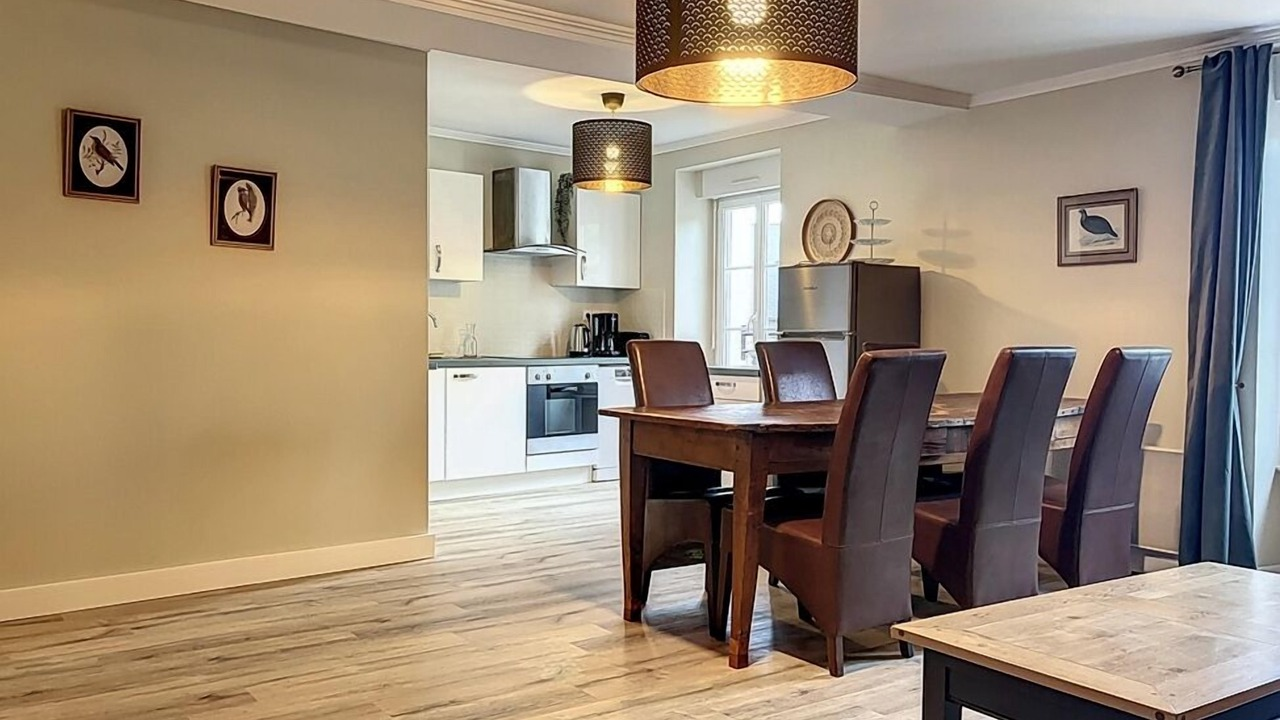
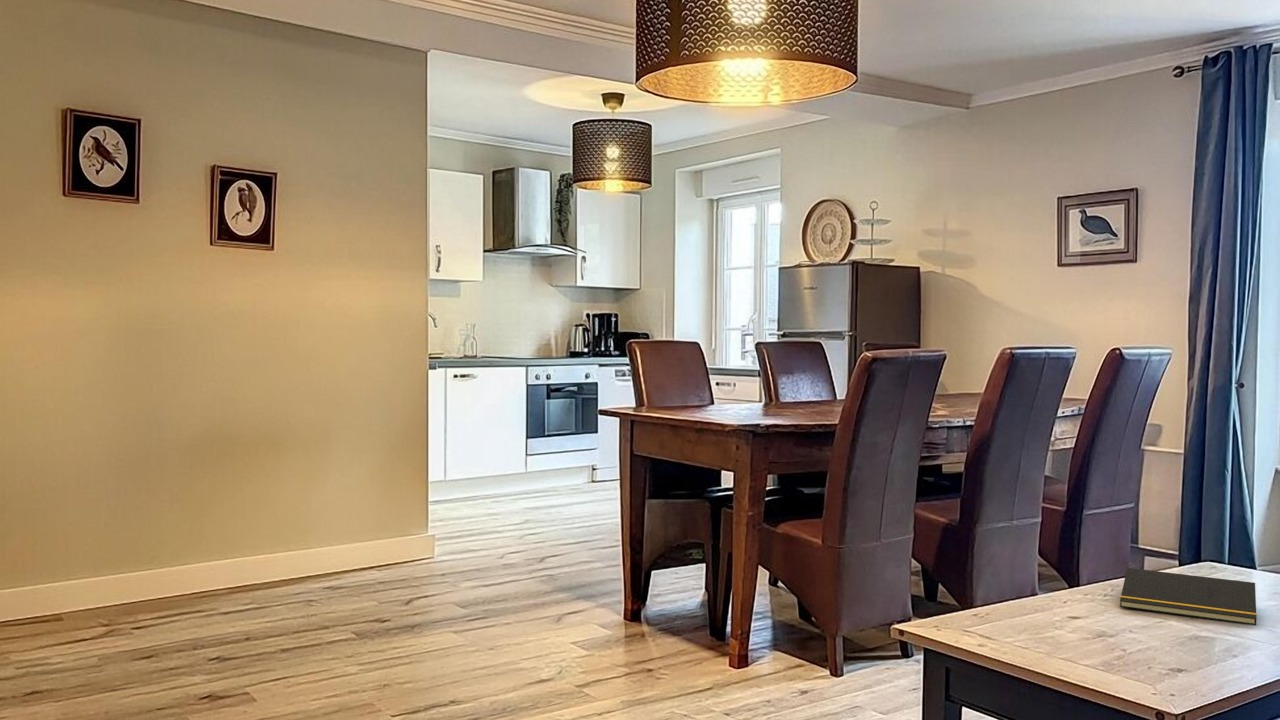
+ notepad [1119,567,1258,626]
